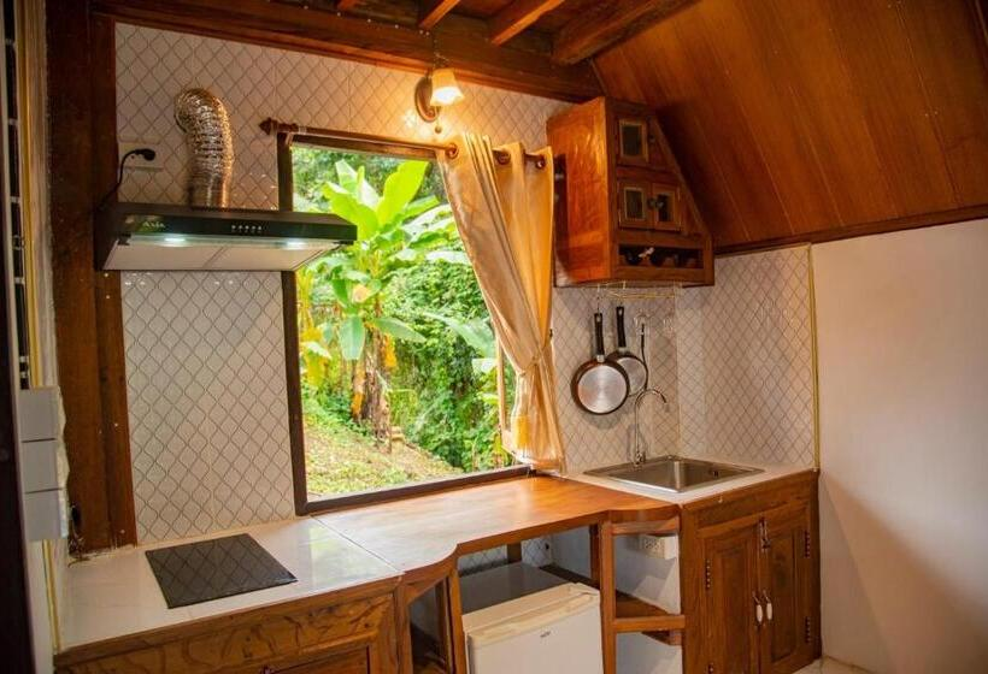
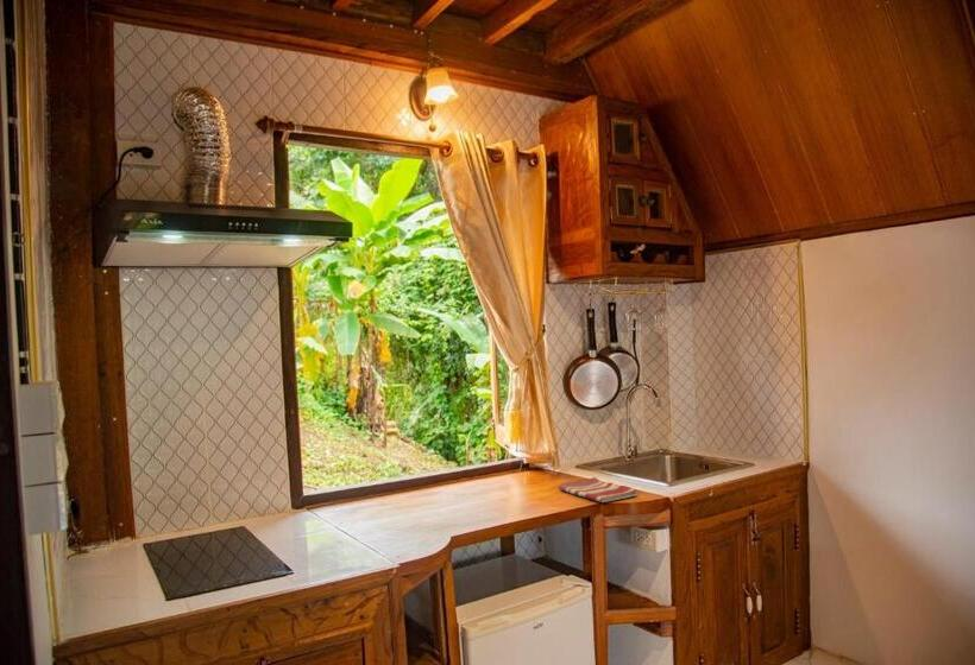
+ dish towel [558,476,639,504]
